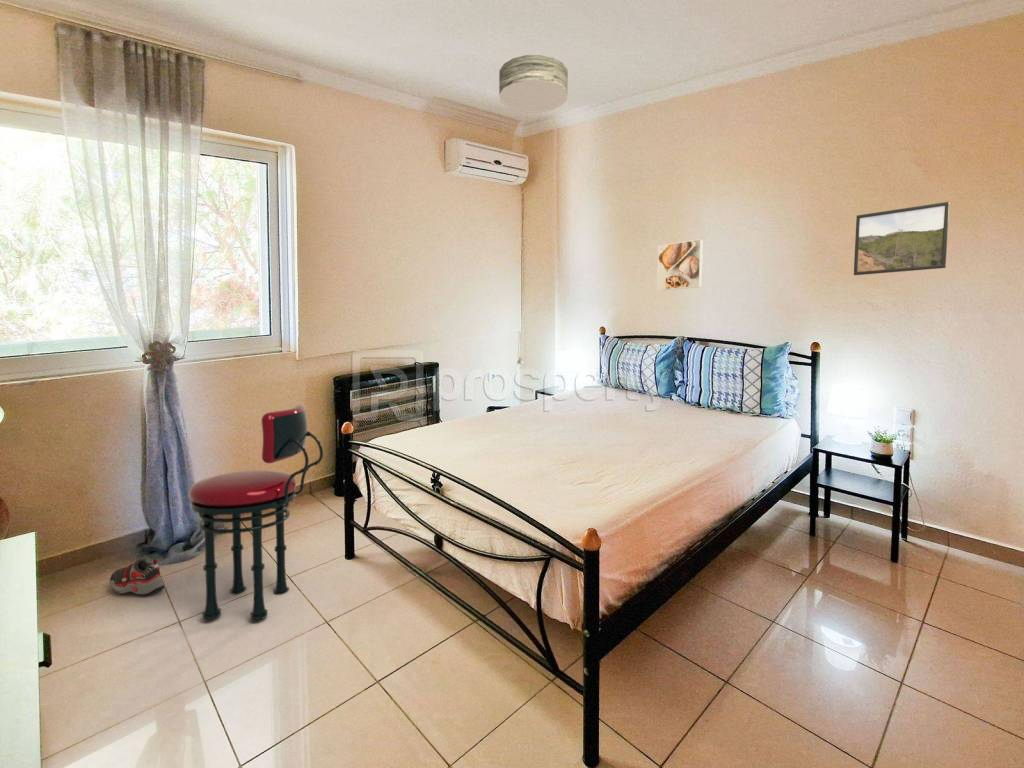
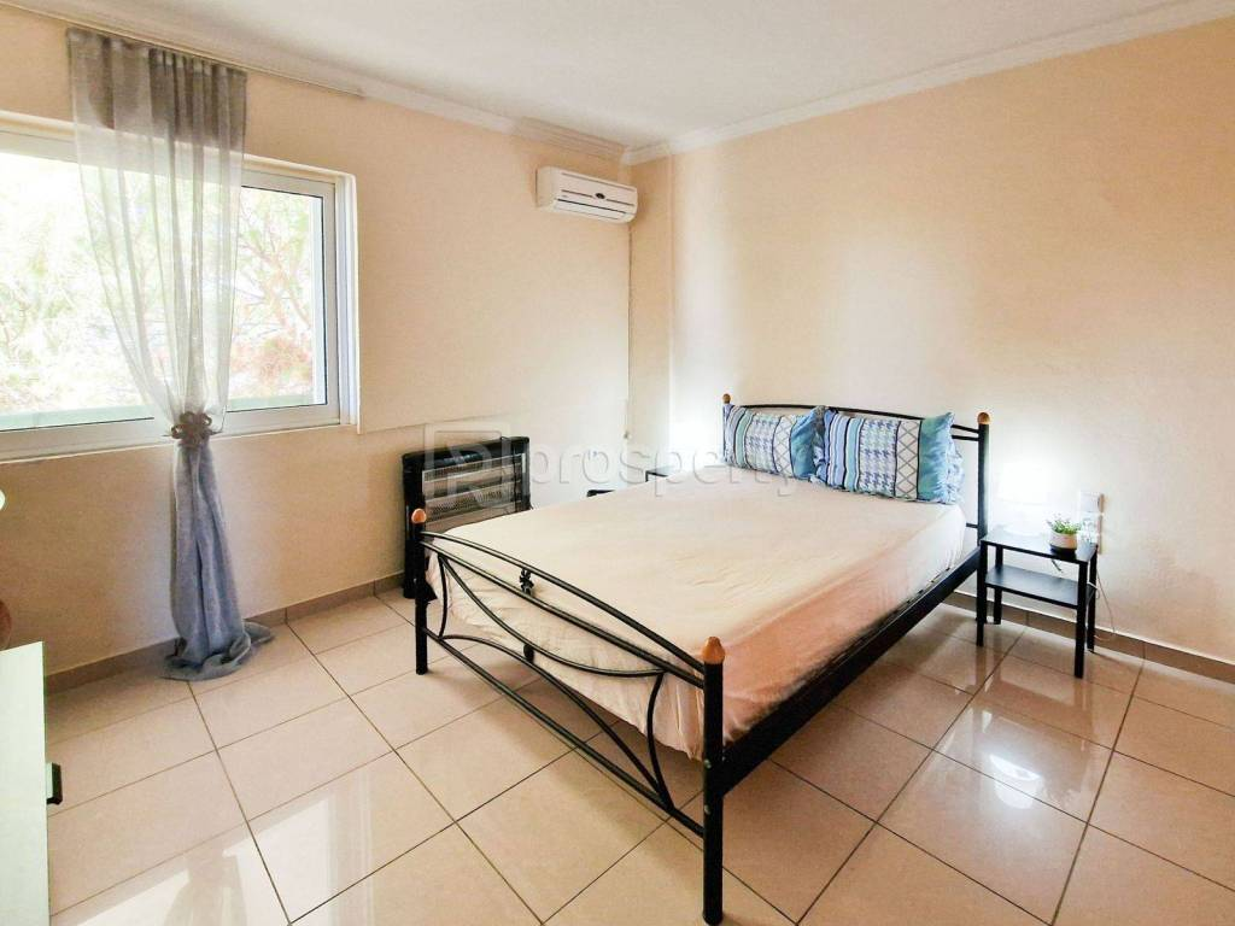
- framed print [656,238,704,292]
- ceiling light [498,54,569,114]
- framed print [853,201,950,276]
- shoe [109,558,165,597]
- stool [188,404,324,621]
